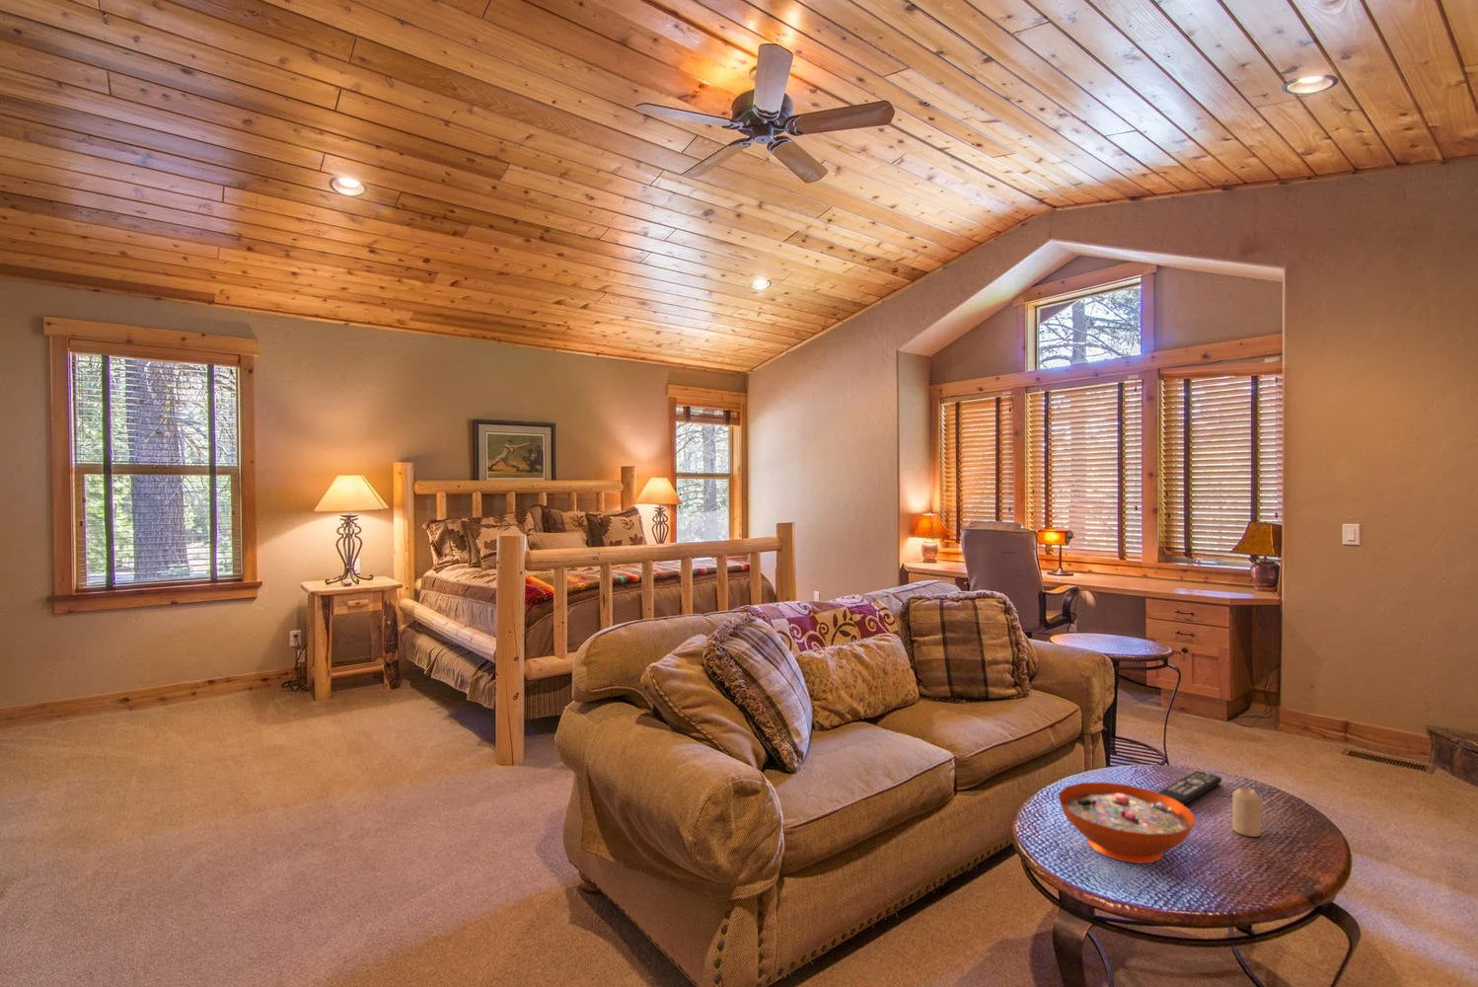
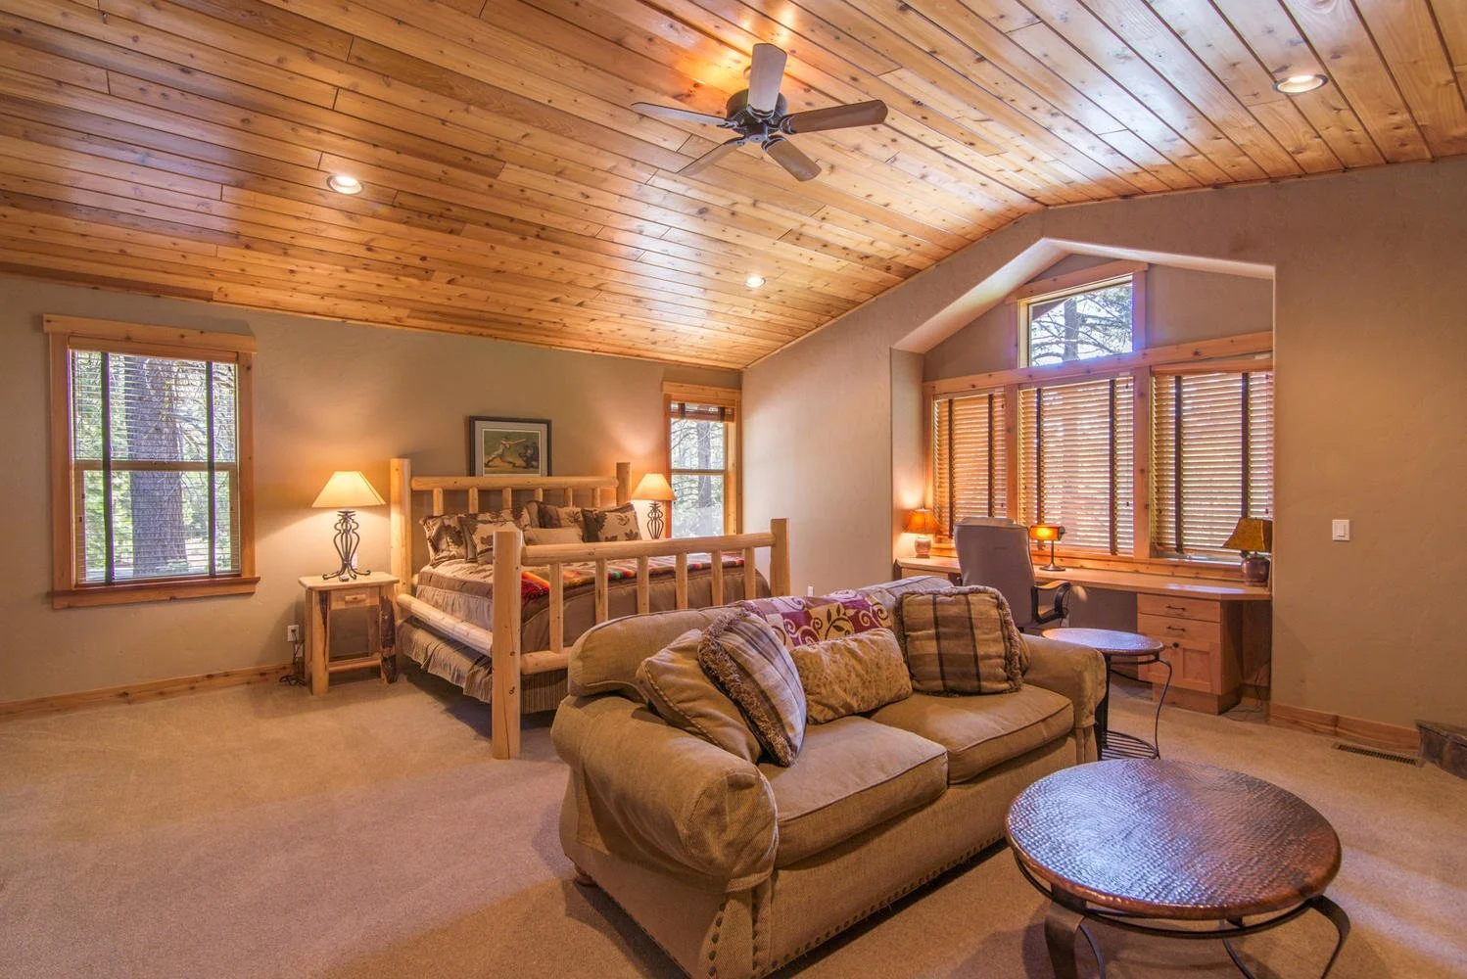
- remote control [1158,770,1222,806]
- candle [1231,787,1262,838]
- decorative bowl [1057,781,1197,865]
